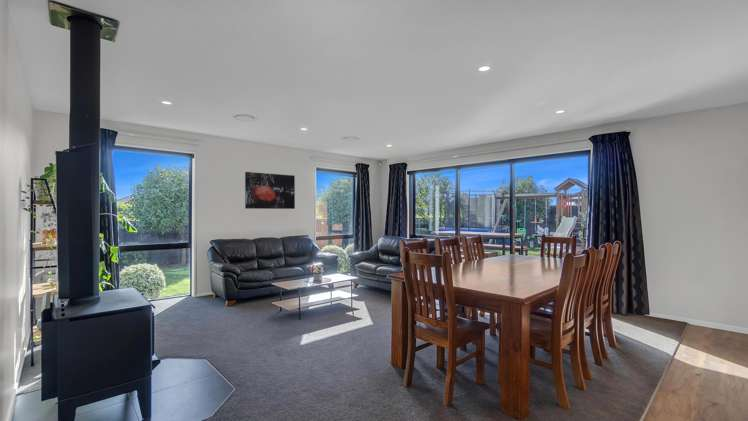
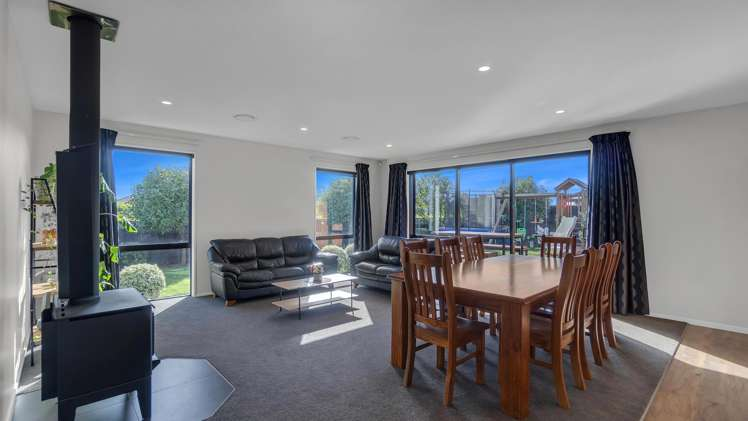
- wall art [244,171,296,210]
